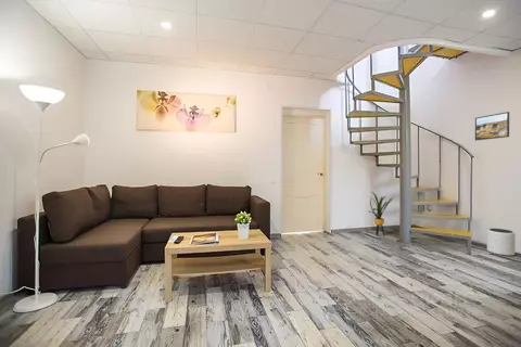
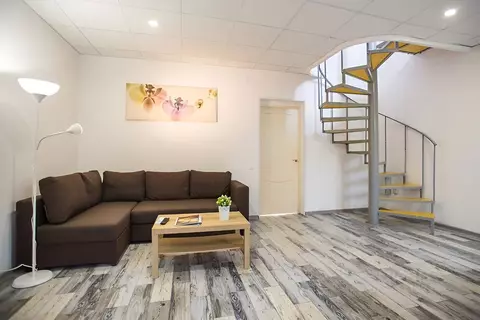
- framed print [474,111,510,142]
- house plant [367,191,397,237]
- plant pot [486,228,517,257]
